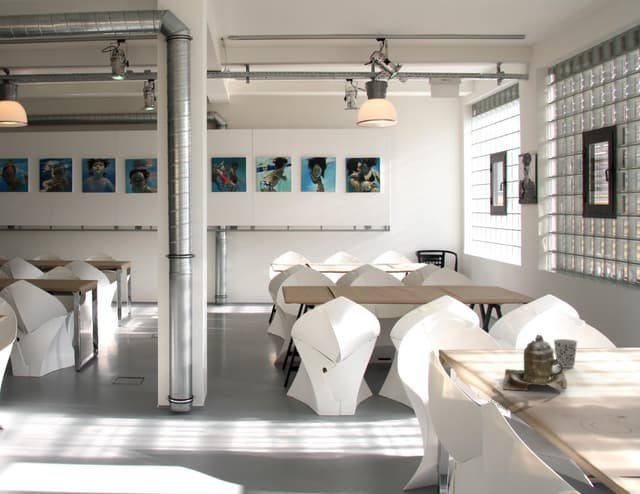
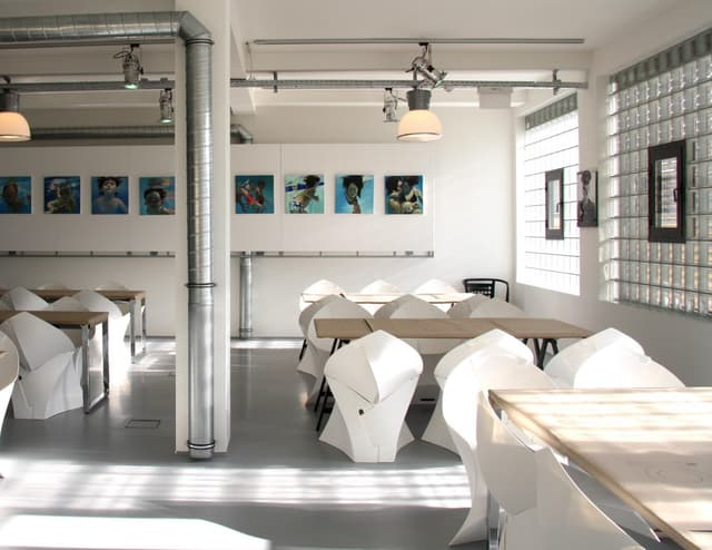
- teapot [502,334,568,391]
- cup [553,338,578,369]
